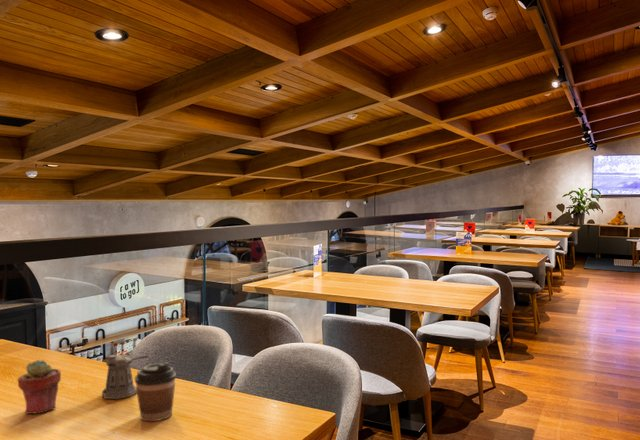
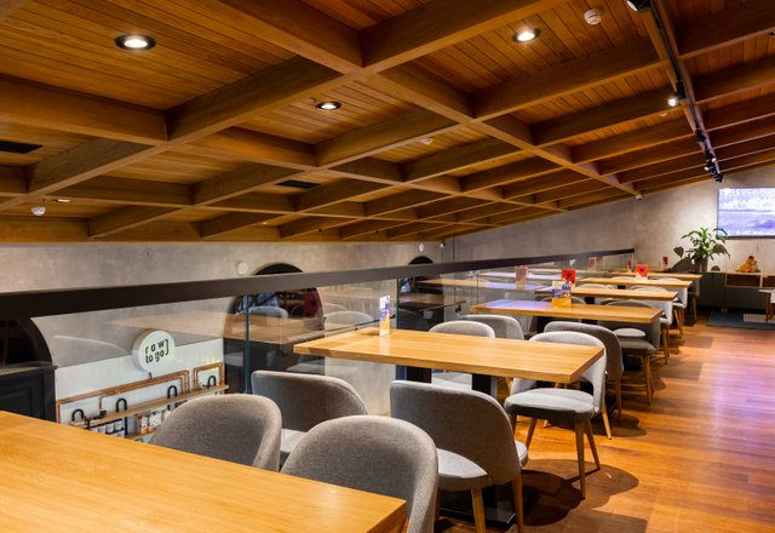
- pepper shaker [101,354,149,400]
- potted succulent [17,359,62,415]
- coffee cup [134,361,177,422]
